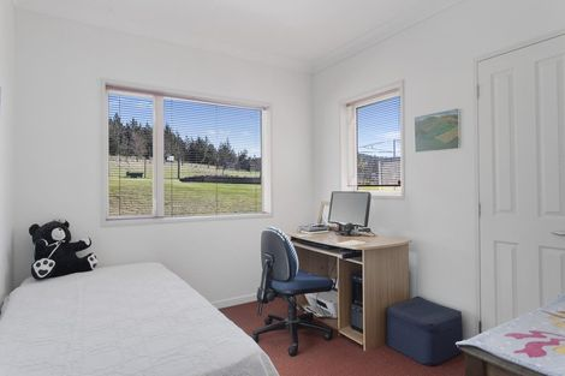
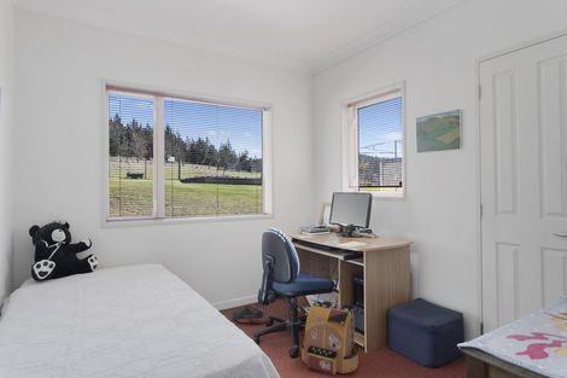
+ shoe [230,303,265,325]
+ backpack [300,295,360,376]
